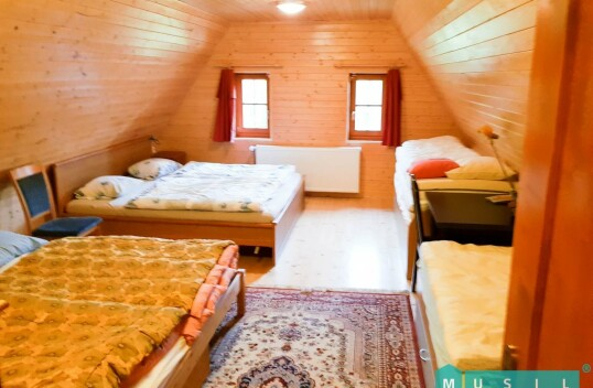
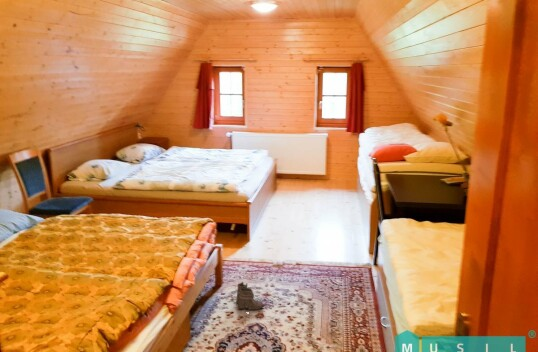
+ boots [235,281,264,311]
